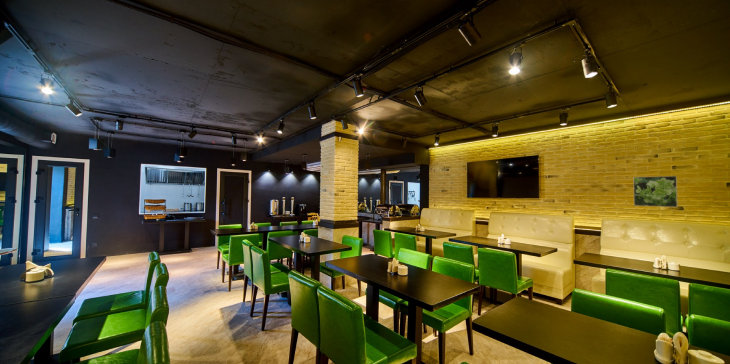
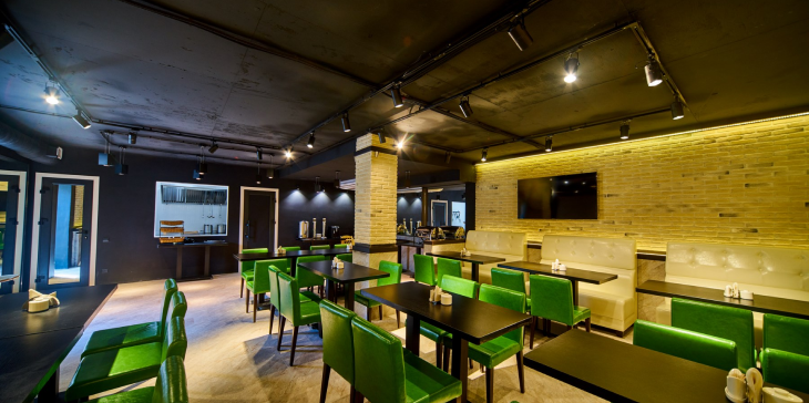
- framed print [632,175,678,208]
